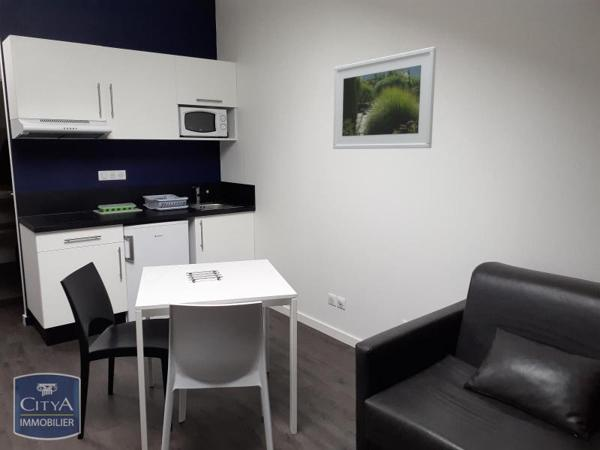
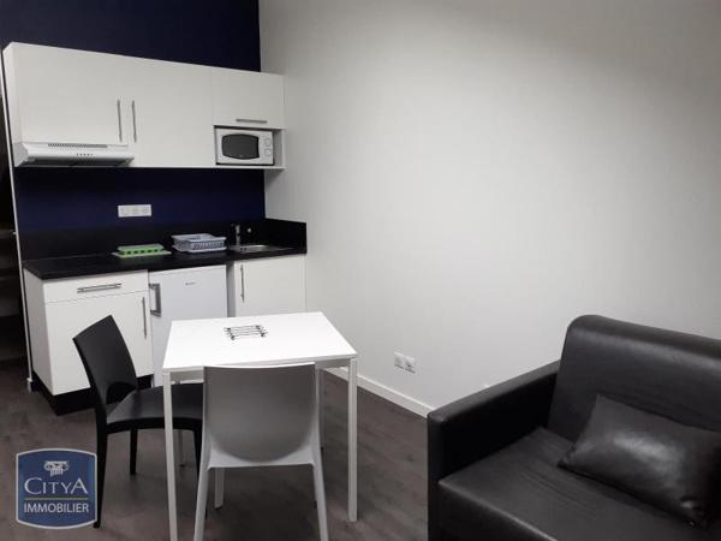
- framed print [332,46,437,150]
